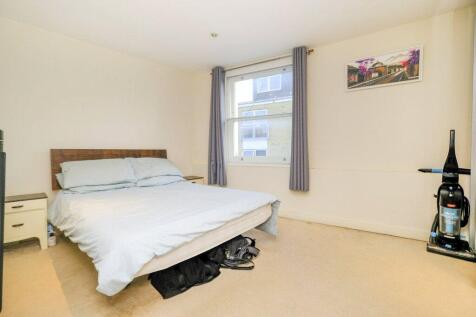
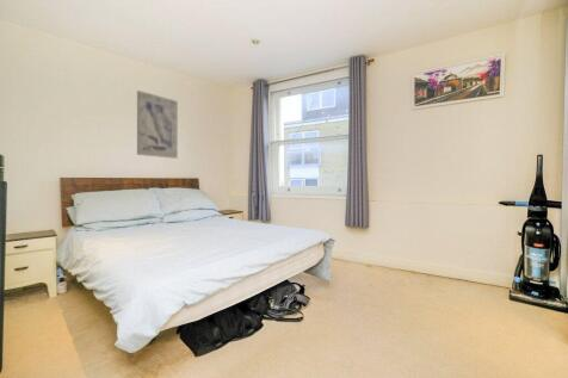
+ wall art [136,89,179,160]
